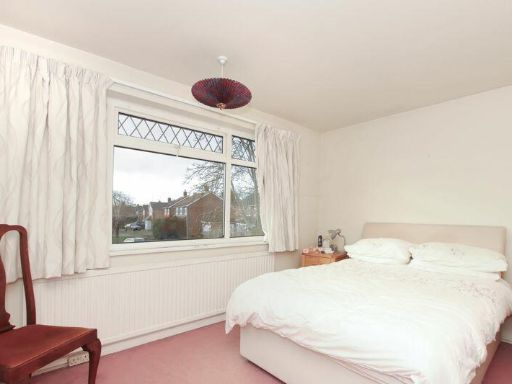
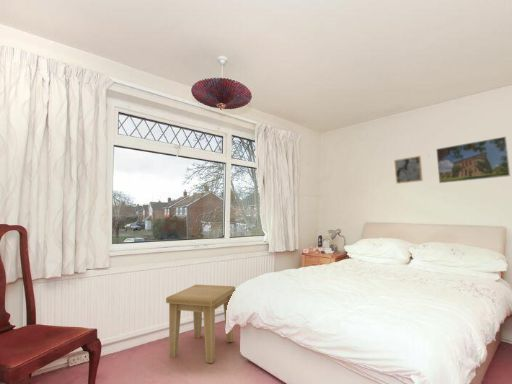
+ wall art [393,155,424,185]
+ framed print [435,136,511,184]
+ side table [165,284,236,364]
